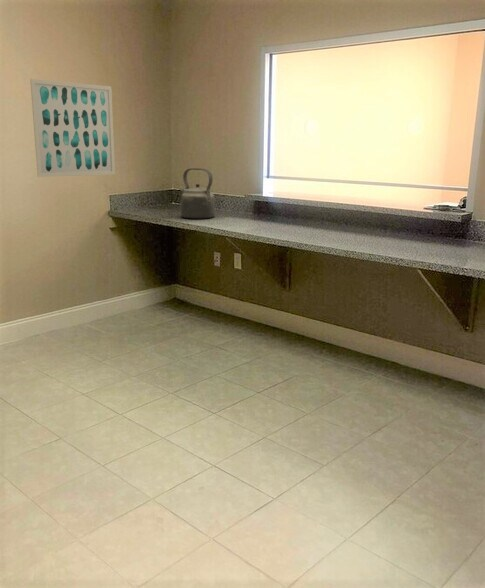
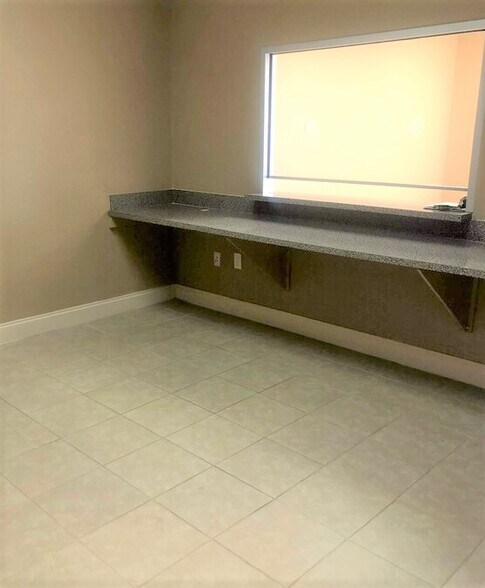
- kettle [179,167,216,220]
- wall art [29,78,116,178]
